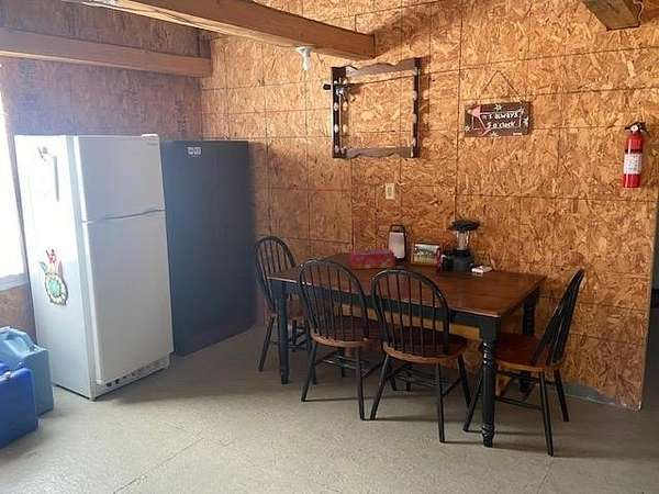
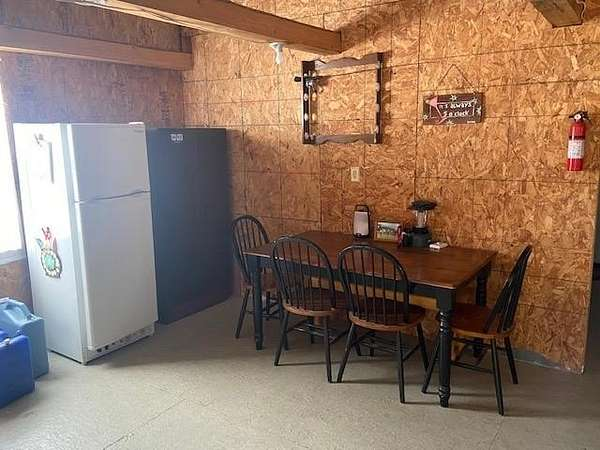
- tissue box [348,248,395,270]
